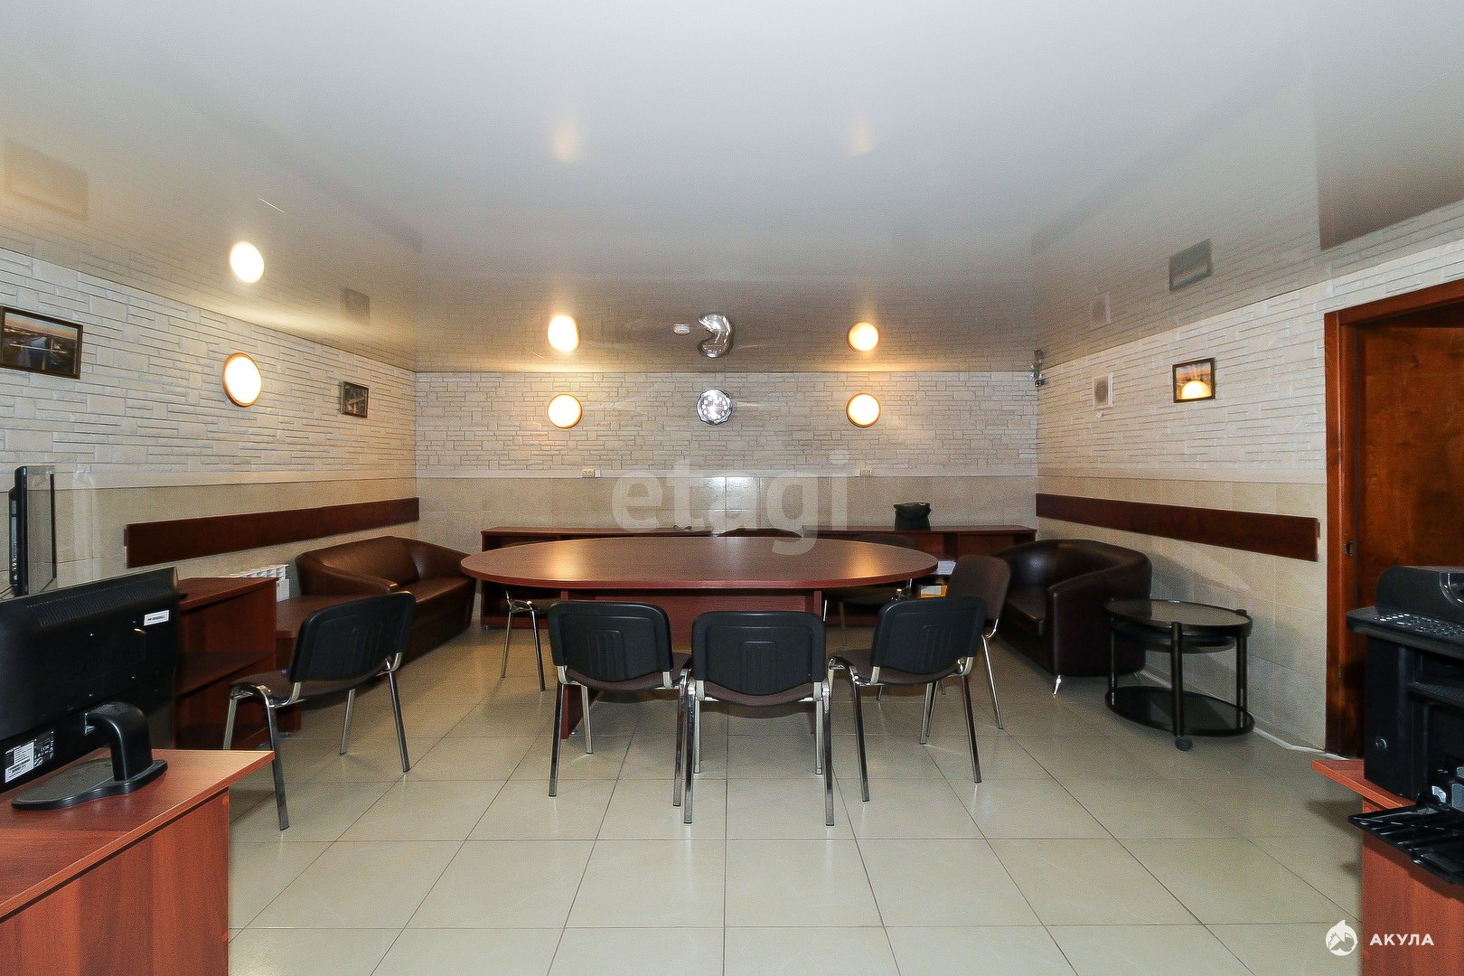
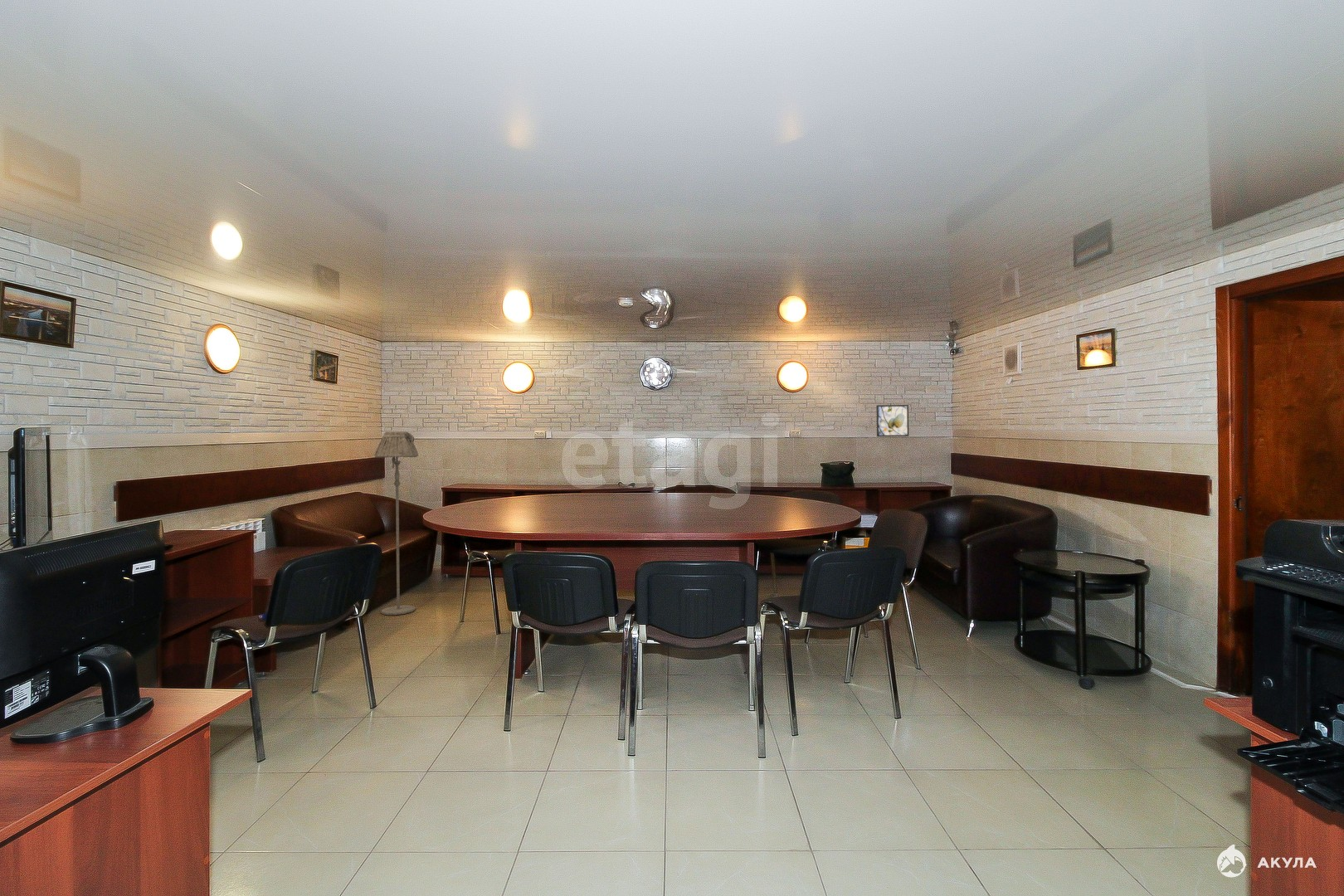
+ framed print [875,404,909,437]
+ floor lamp [374,431,419,616]
